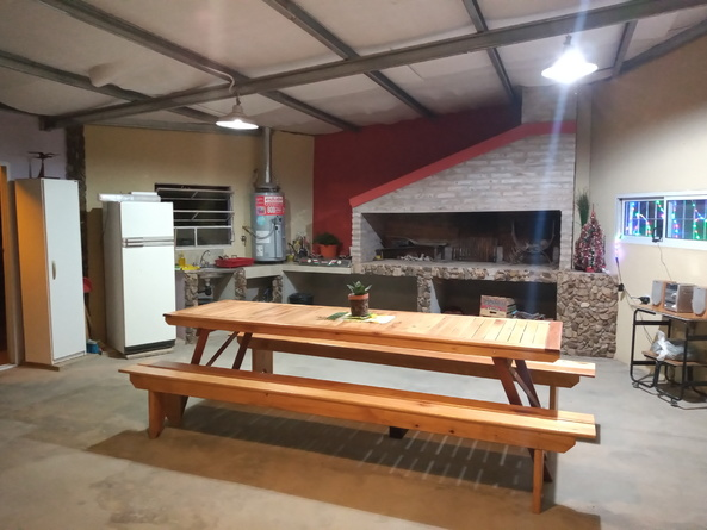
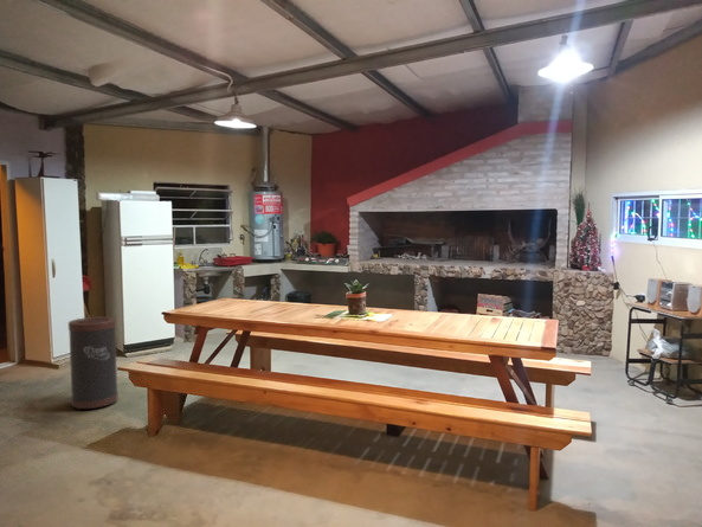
+ trash can [67,316,120,411]
